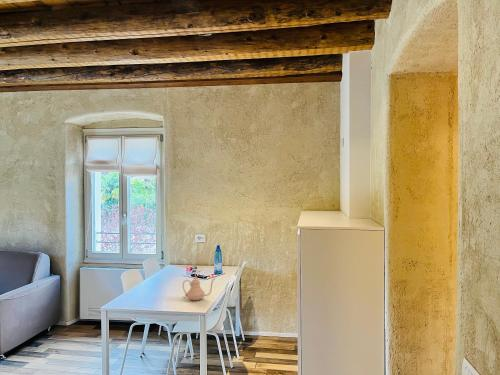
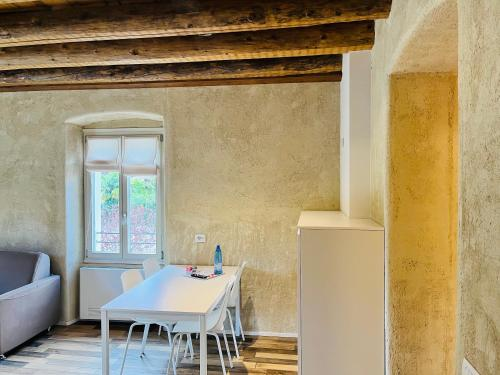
- teapot [182,275,217,301]
